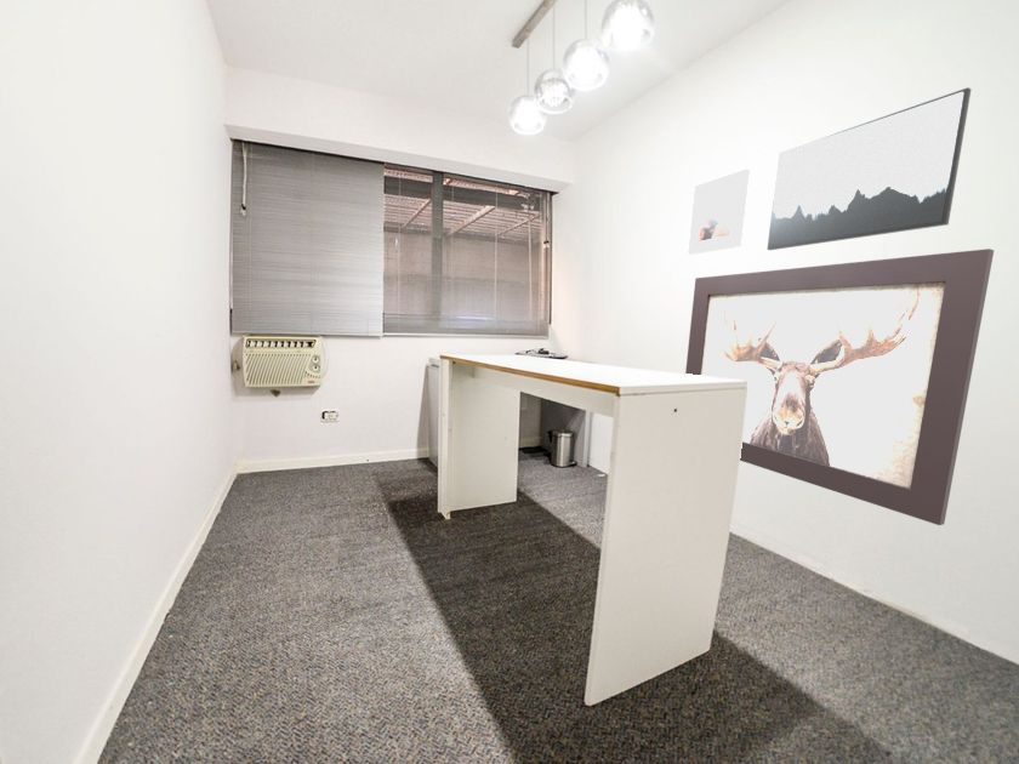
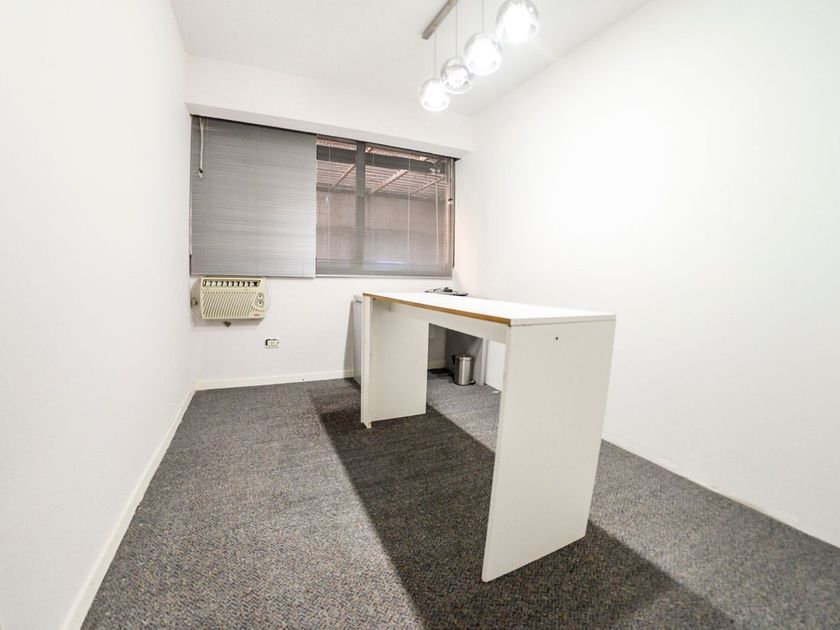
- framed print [687,167,751,256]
- wall art [765,86,972,251]
- wall art [684,247,995,526]
